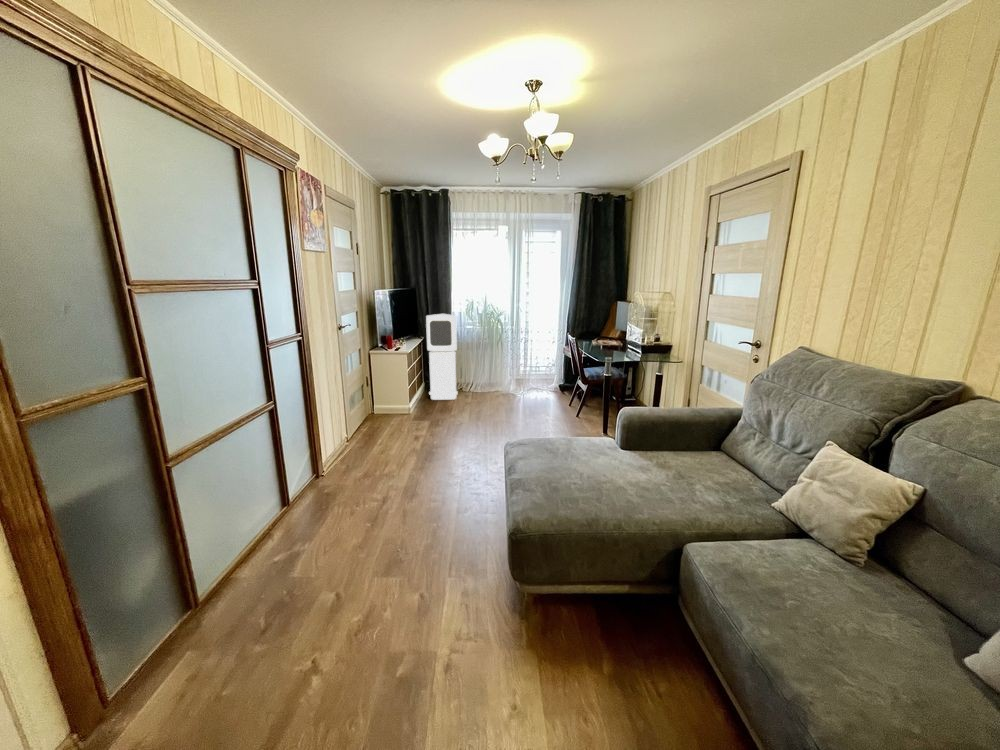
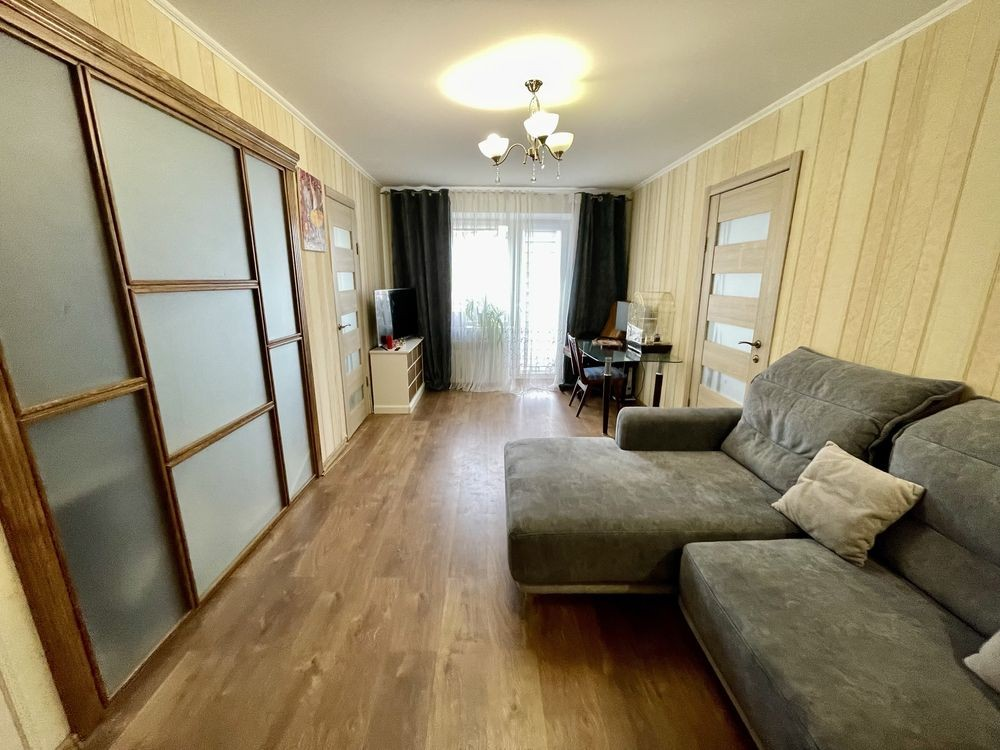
- air purifier [425,313,459,401]
